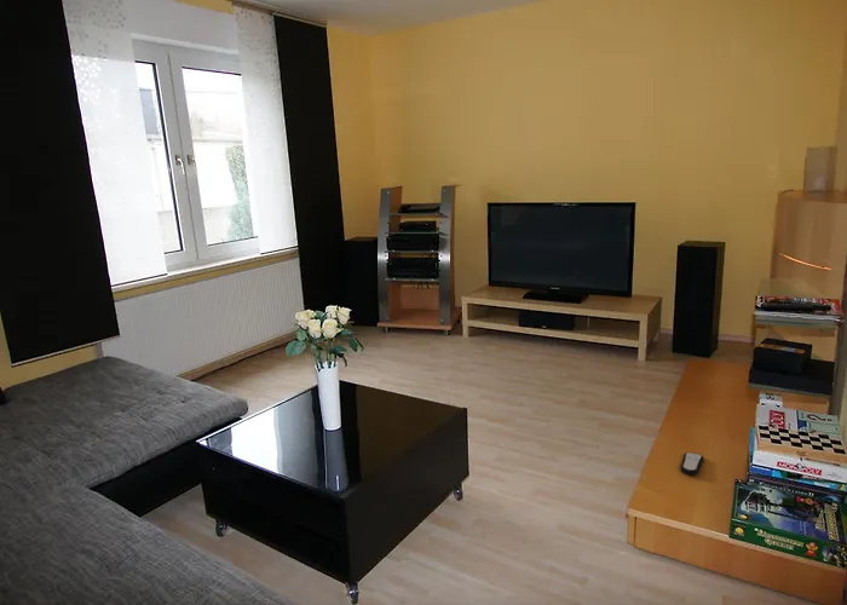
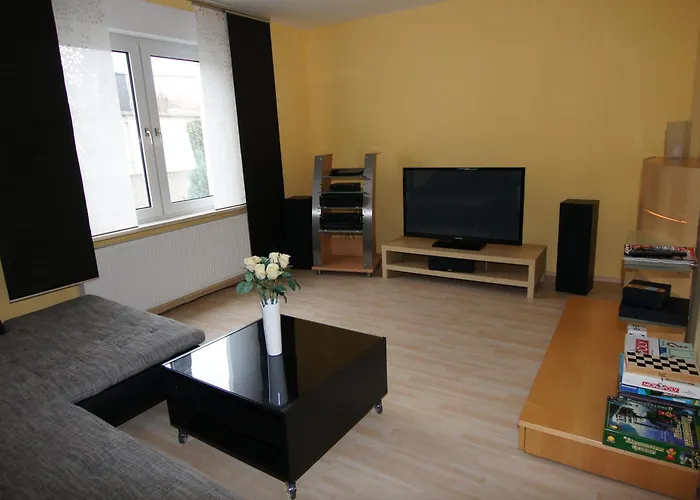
- remote control [679,451,705,476]
